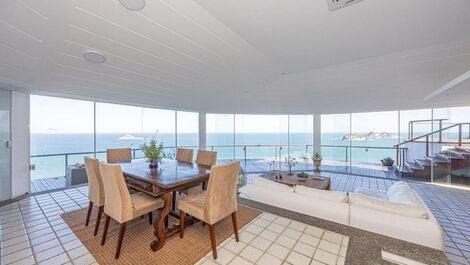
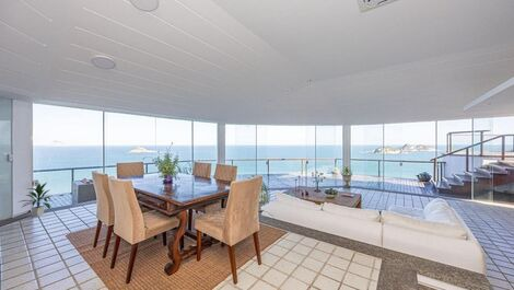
+ indoor plant [17,182,54,218]
